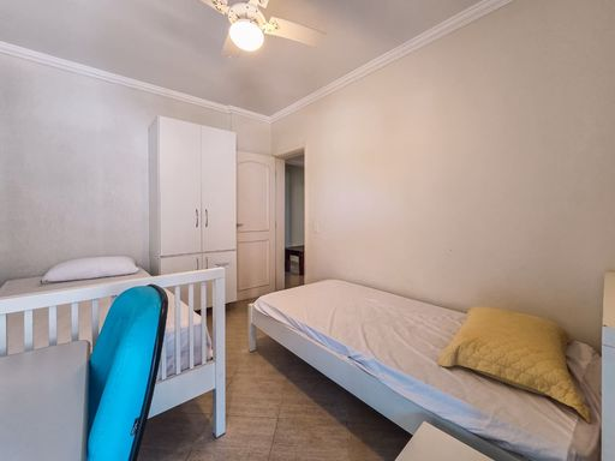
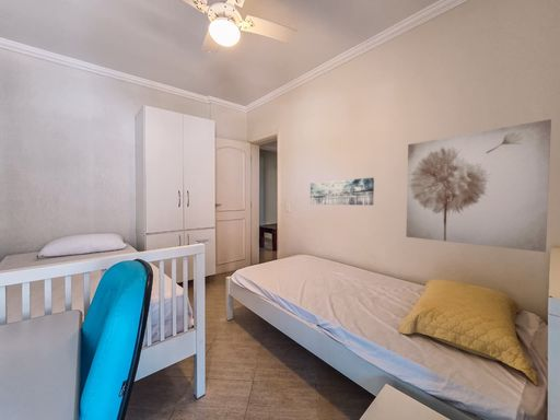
+ wall art [310,177,375,207]
+ wall art [405,118,552,254]
